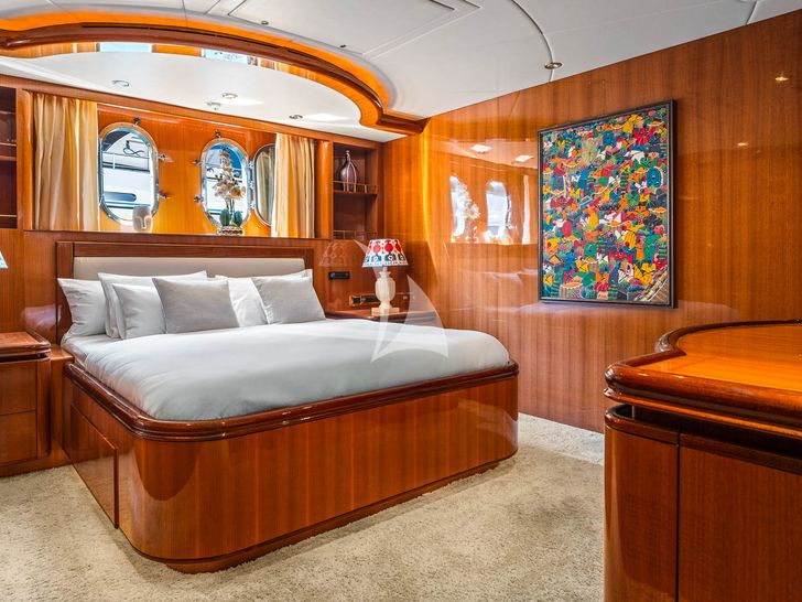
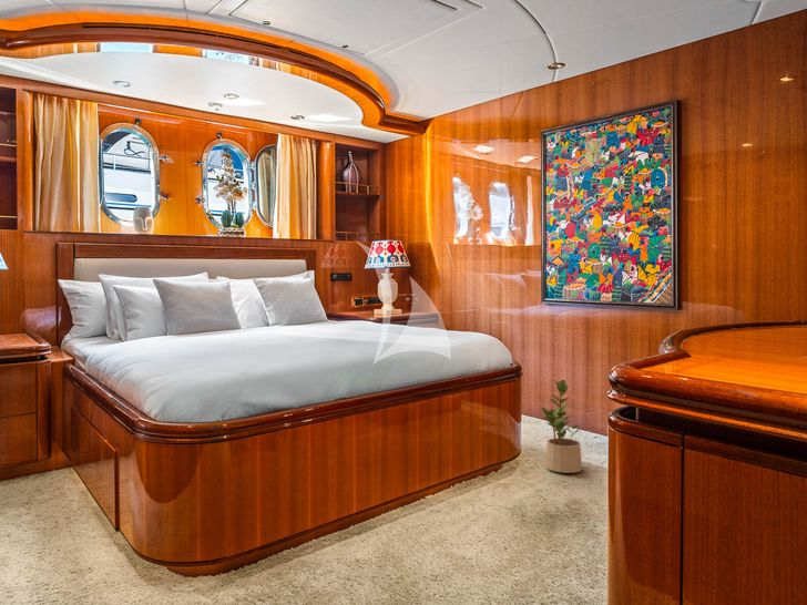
+ potted plant [541,379,583,474]
